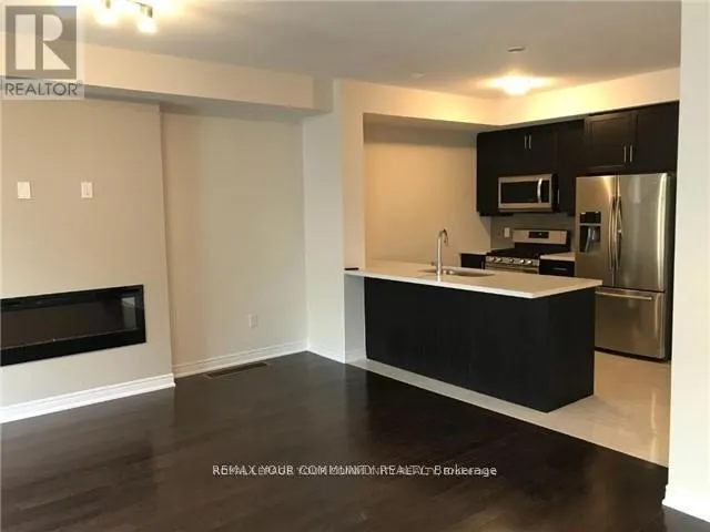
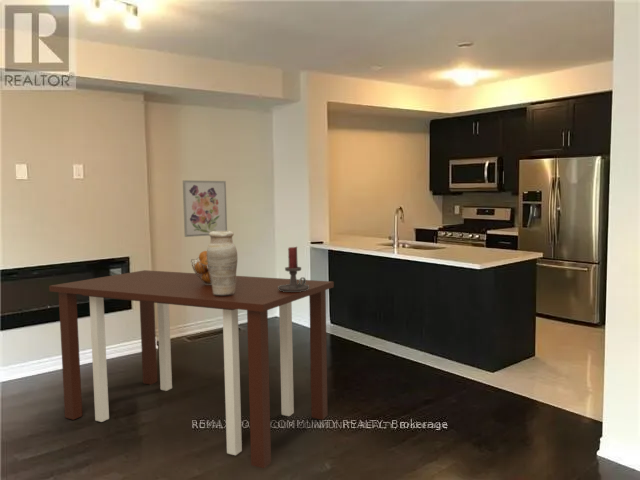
+ vase [206,230,238,295]
+ wall art [182,179,228,238]
+ fruit basket [190,250,212,285]
+ dining table [48,269,335,469]
+ candle holder [278,246,309,292]
